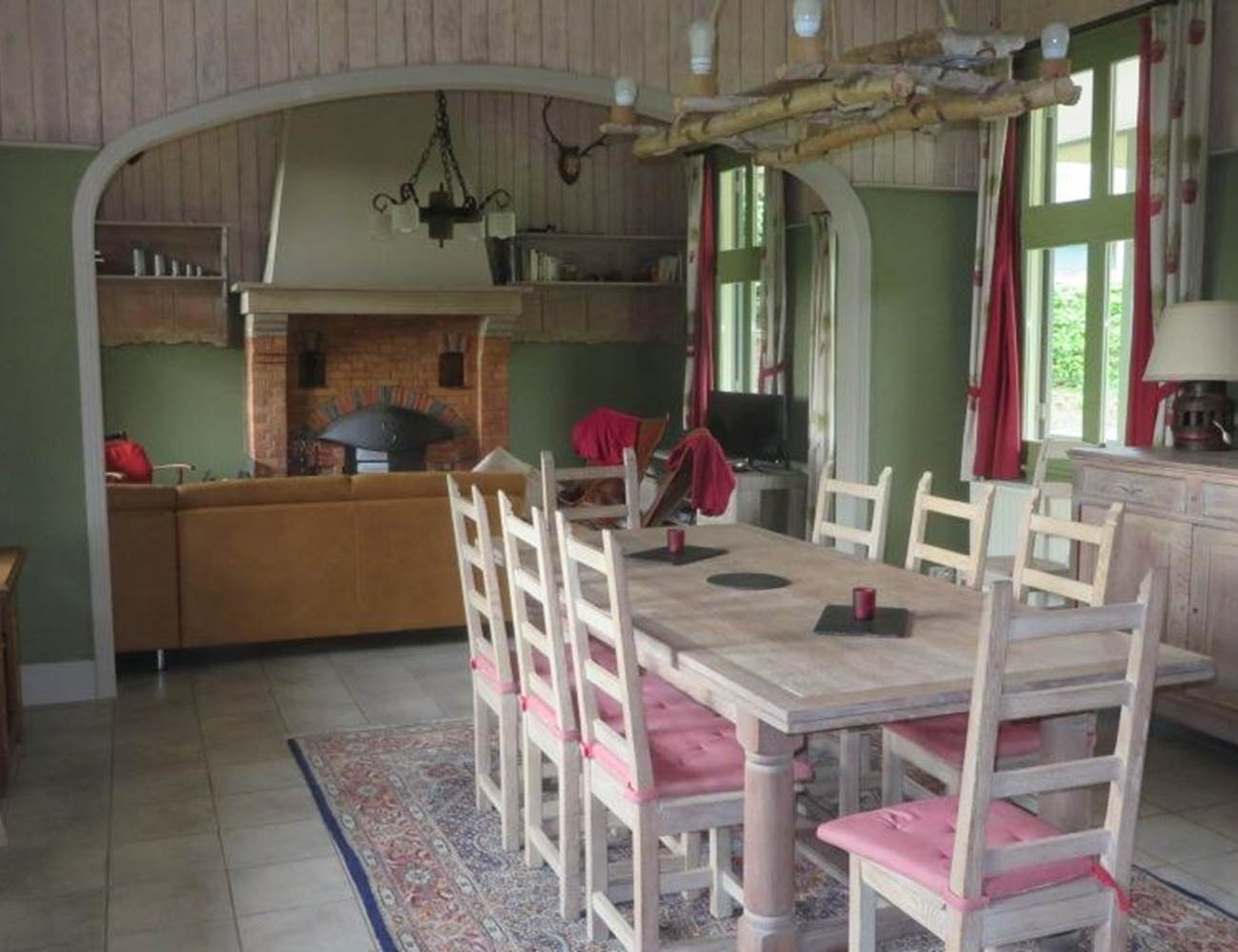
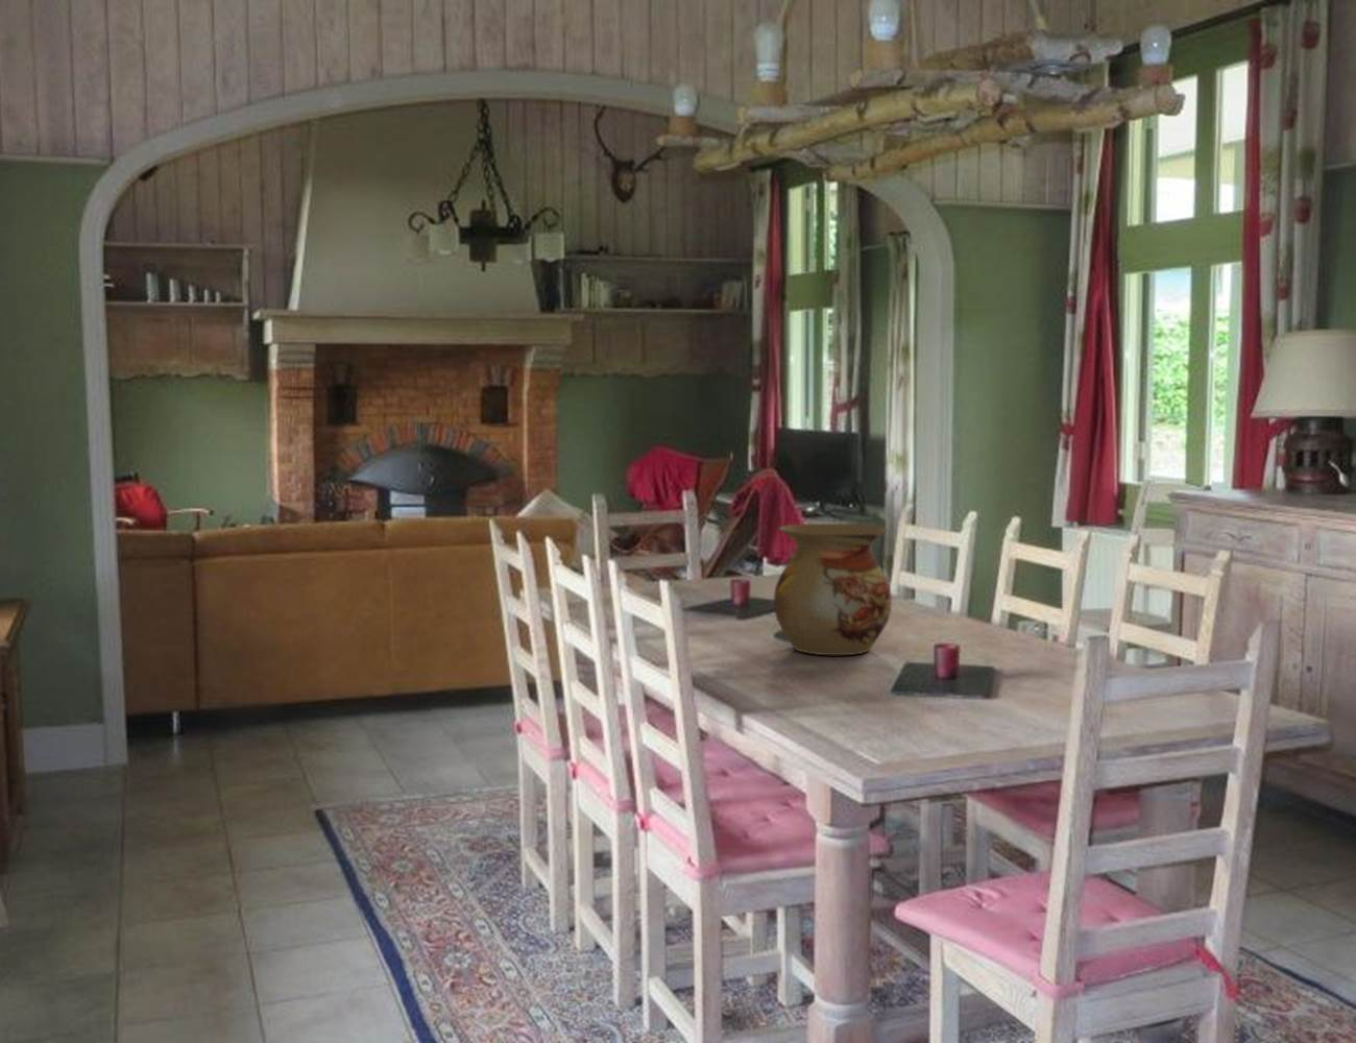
+ vase [773,523,893,656]
